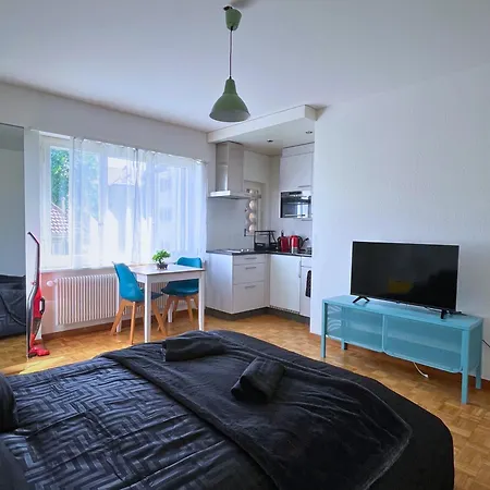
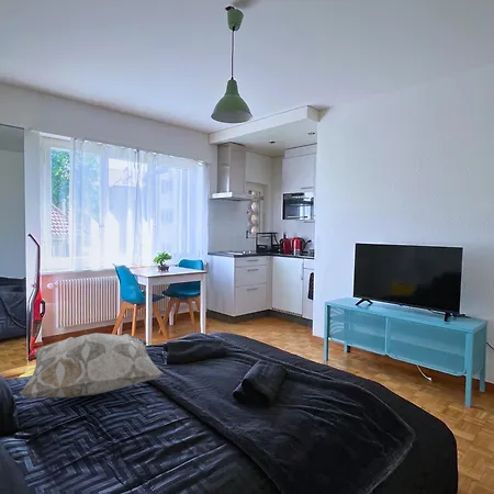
+ decorative pillow [19,332,165,400]
